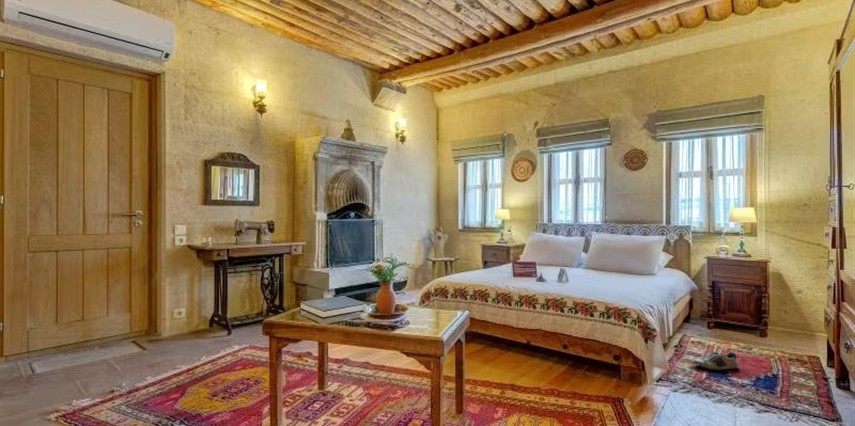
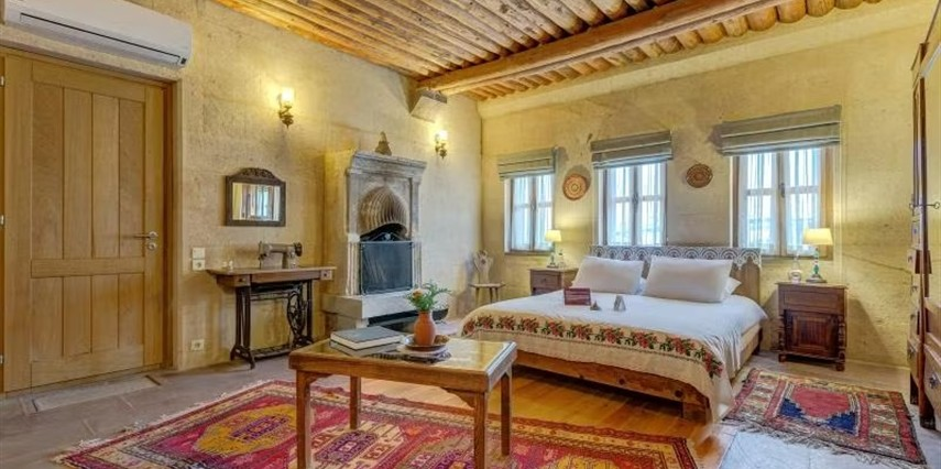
- shoe [689,351,740,372]
